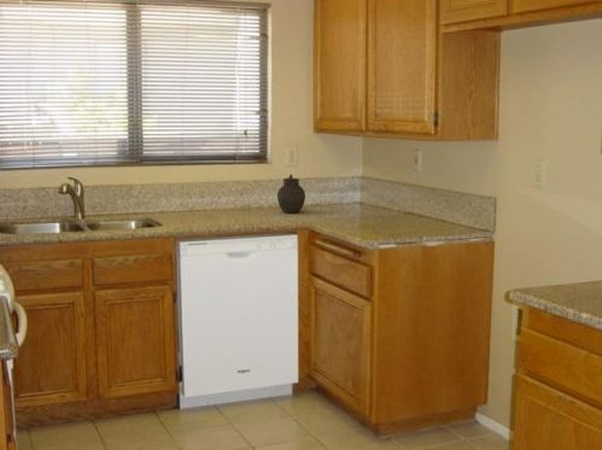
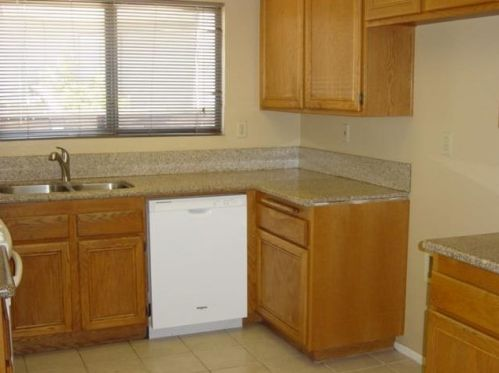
- jar [276,174,306,214]
